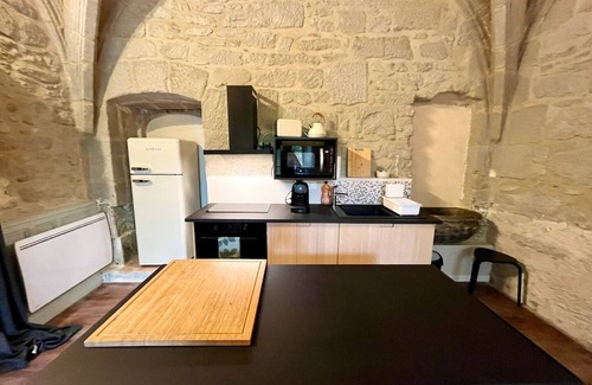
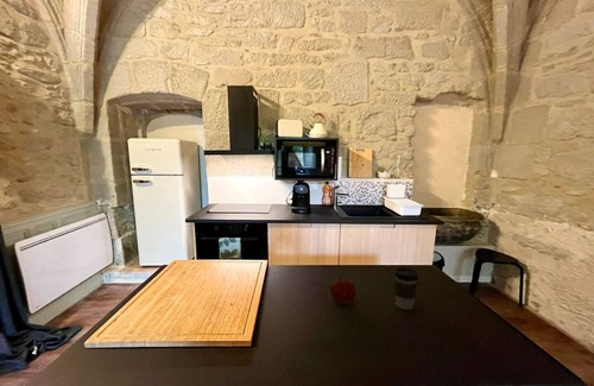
+ fruit [329,276,356,305]
+ coffee cup [393,266,419,311]
